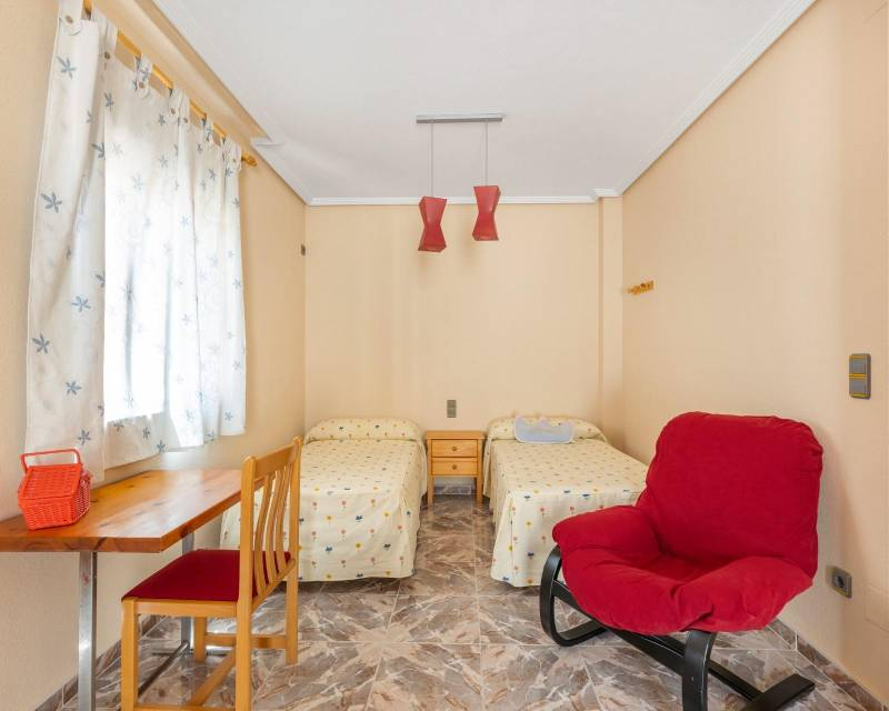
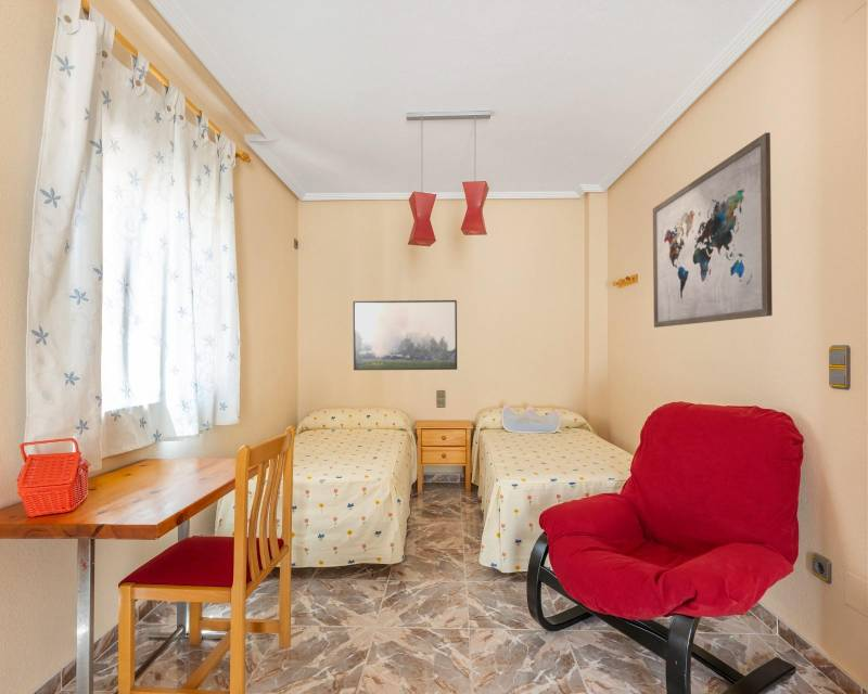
+ wall art [652,131,774,329]
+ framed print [353,299,458,371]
